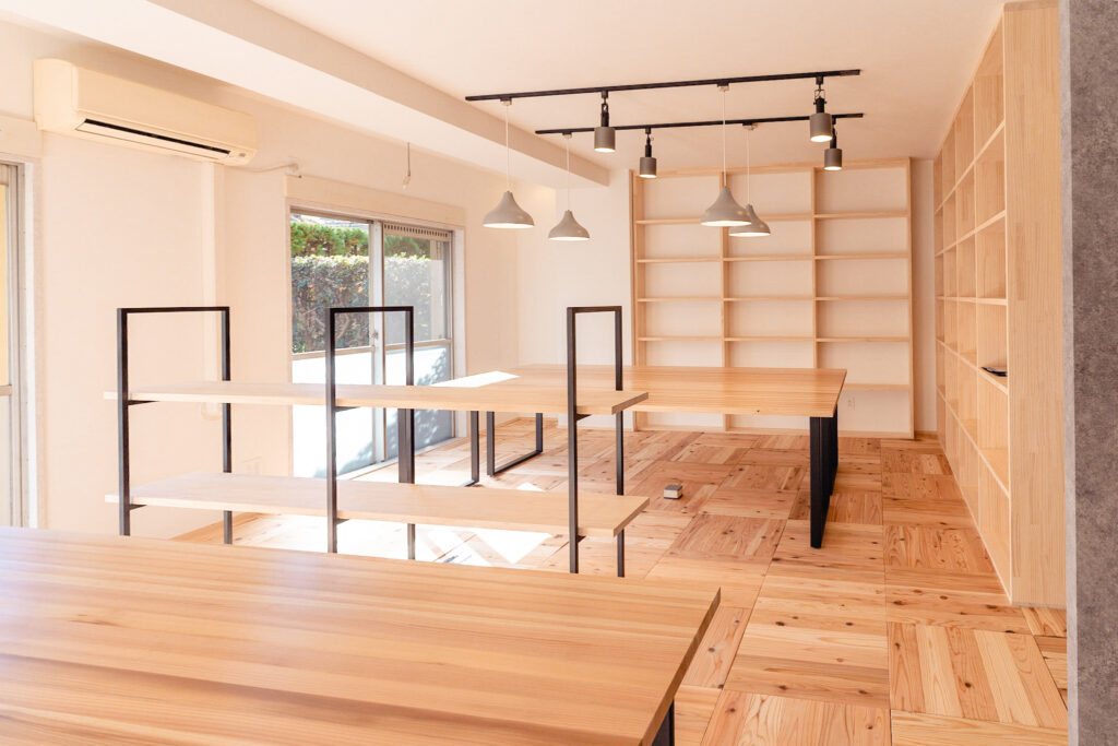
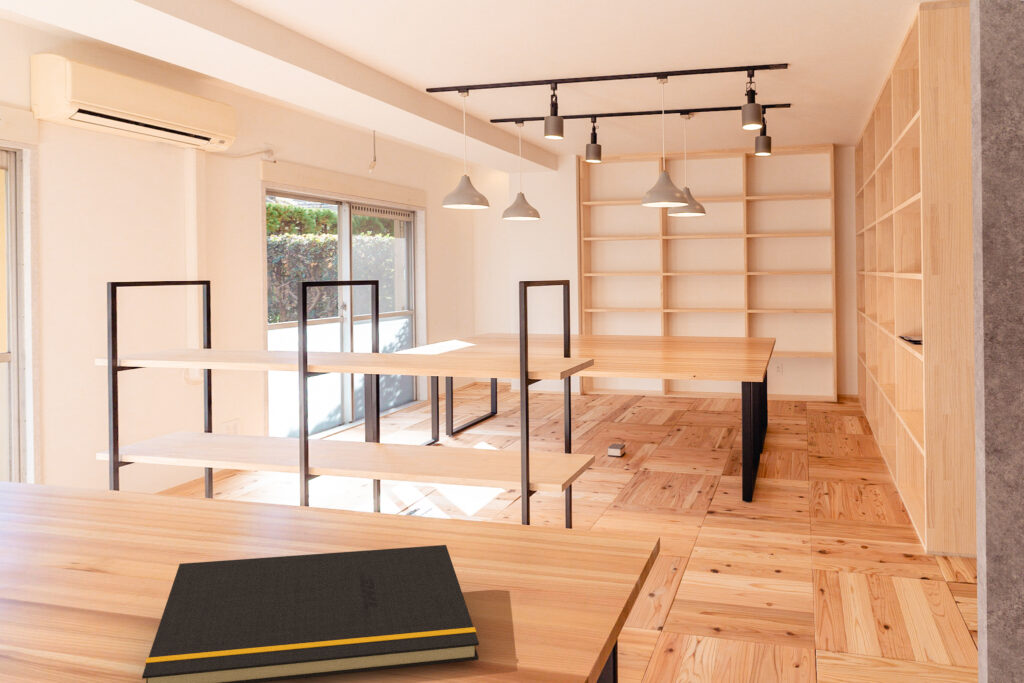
+ notepad [141,544,480,683]
